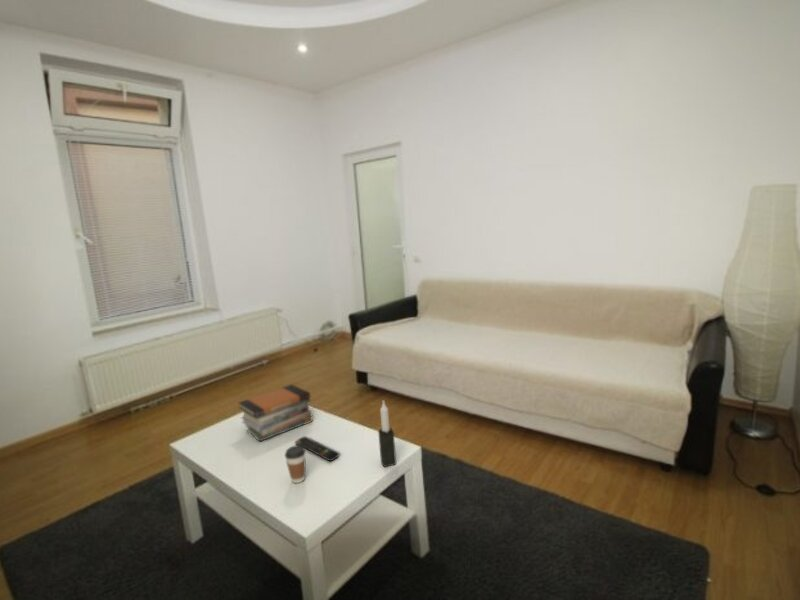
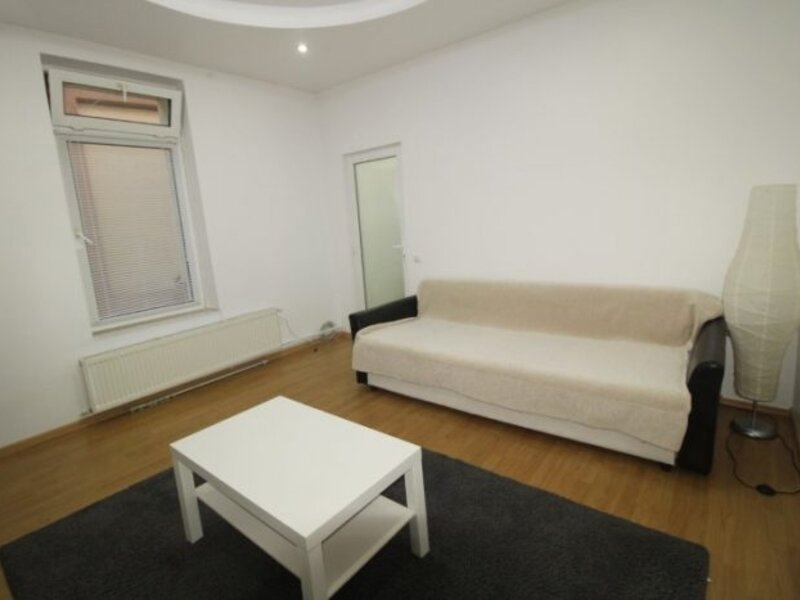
- coffee cup [284,444,307,484]
- remote control [294,435,341,462]
- book stack [237,384,314,443]
- candle [377,399,397,468]
